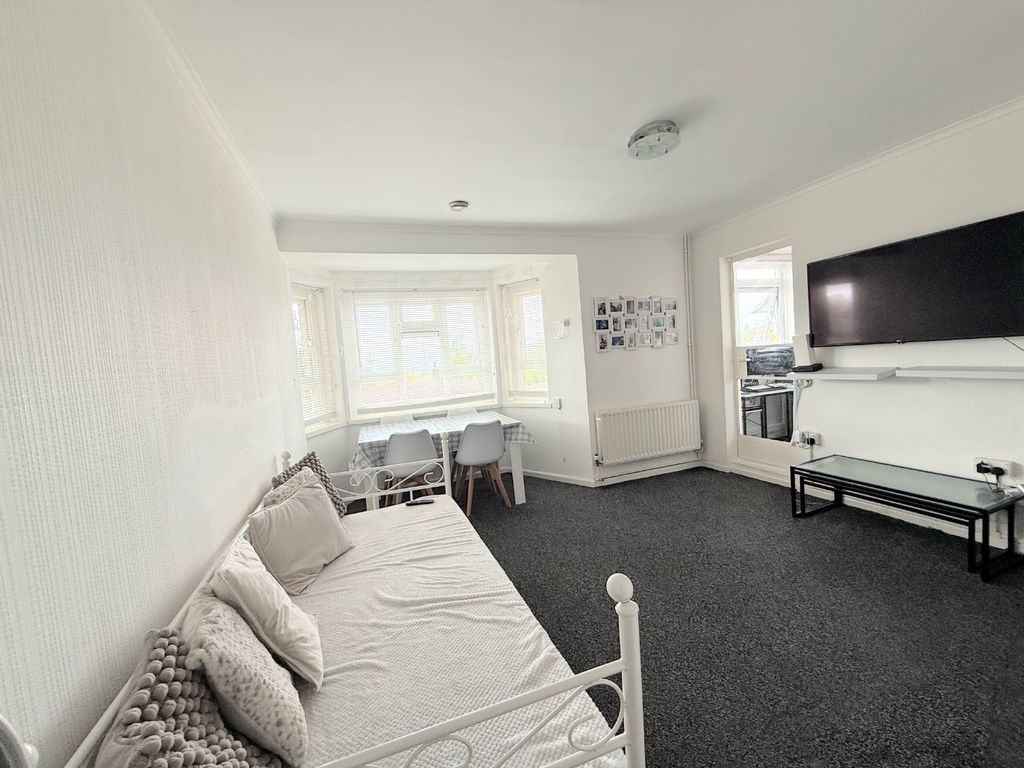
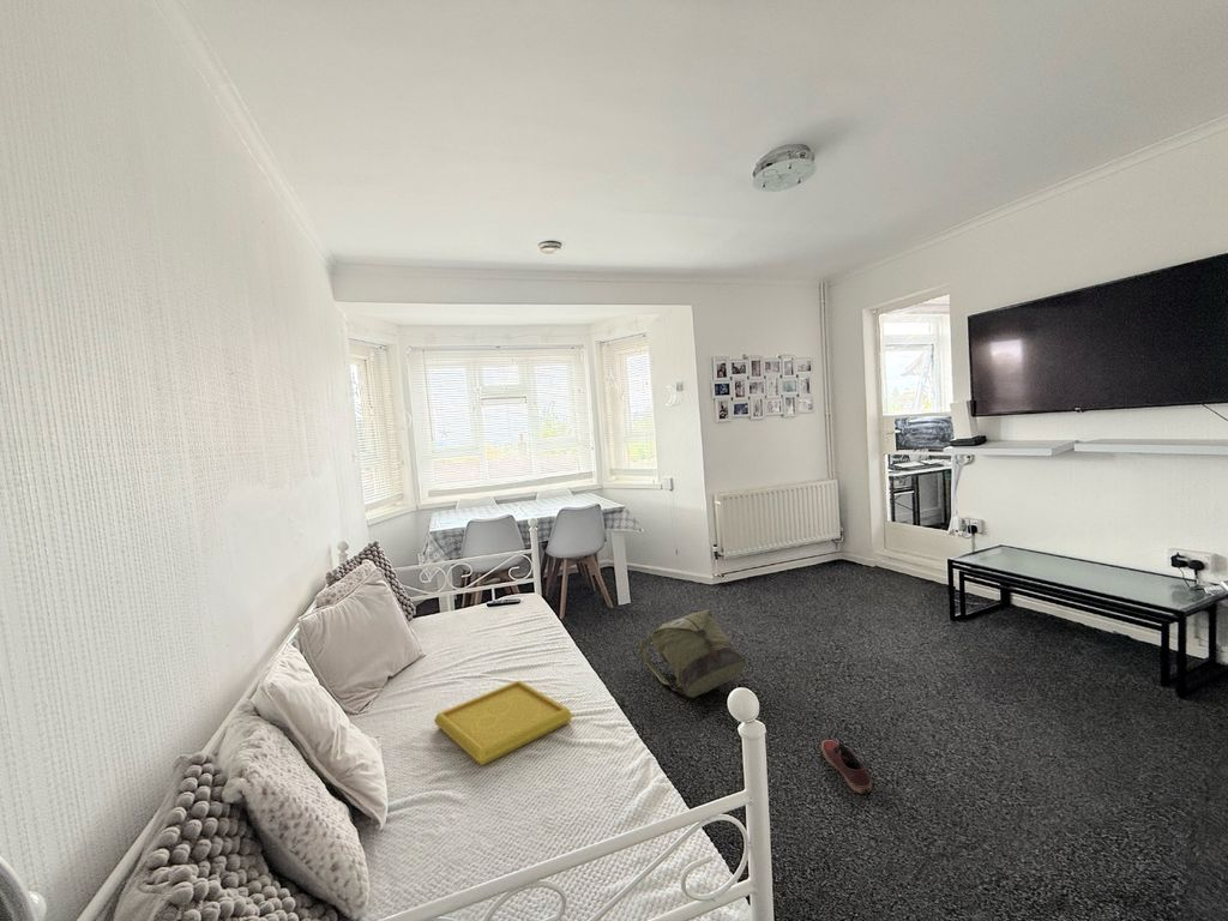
+ backpack [639,609,747,698]
+ shoe [820,739,873,795]
+ serving tray [433,679,573,766]
